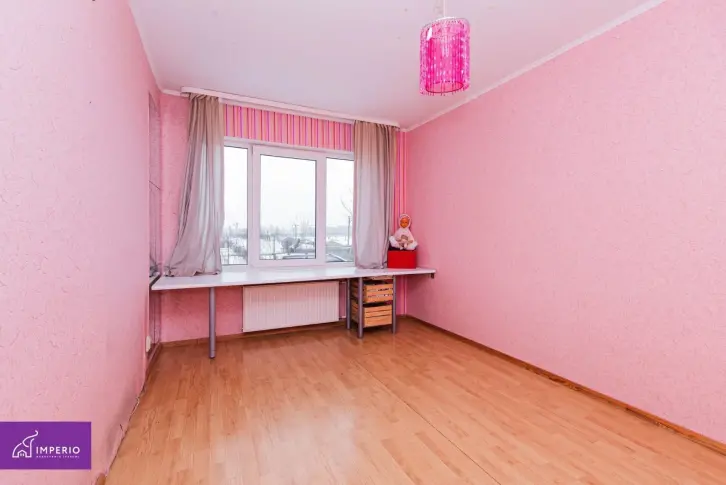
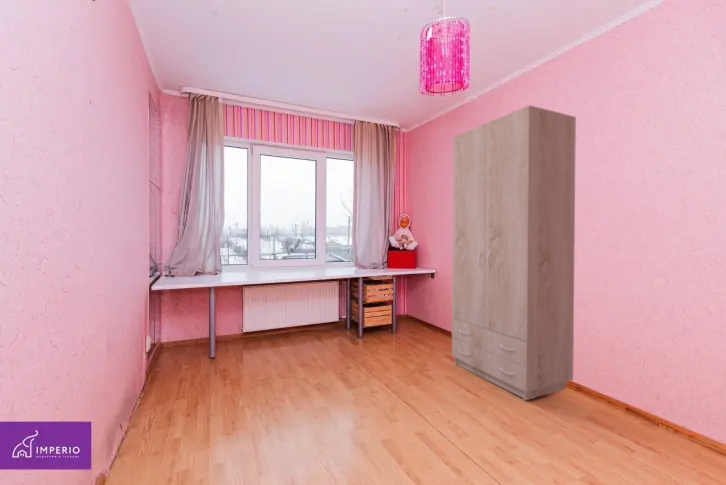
+ wardrobe [451,105,577,401]
